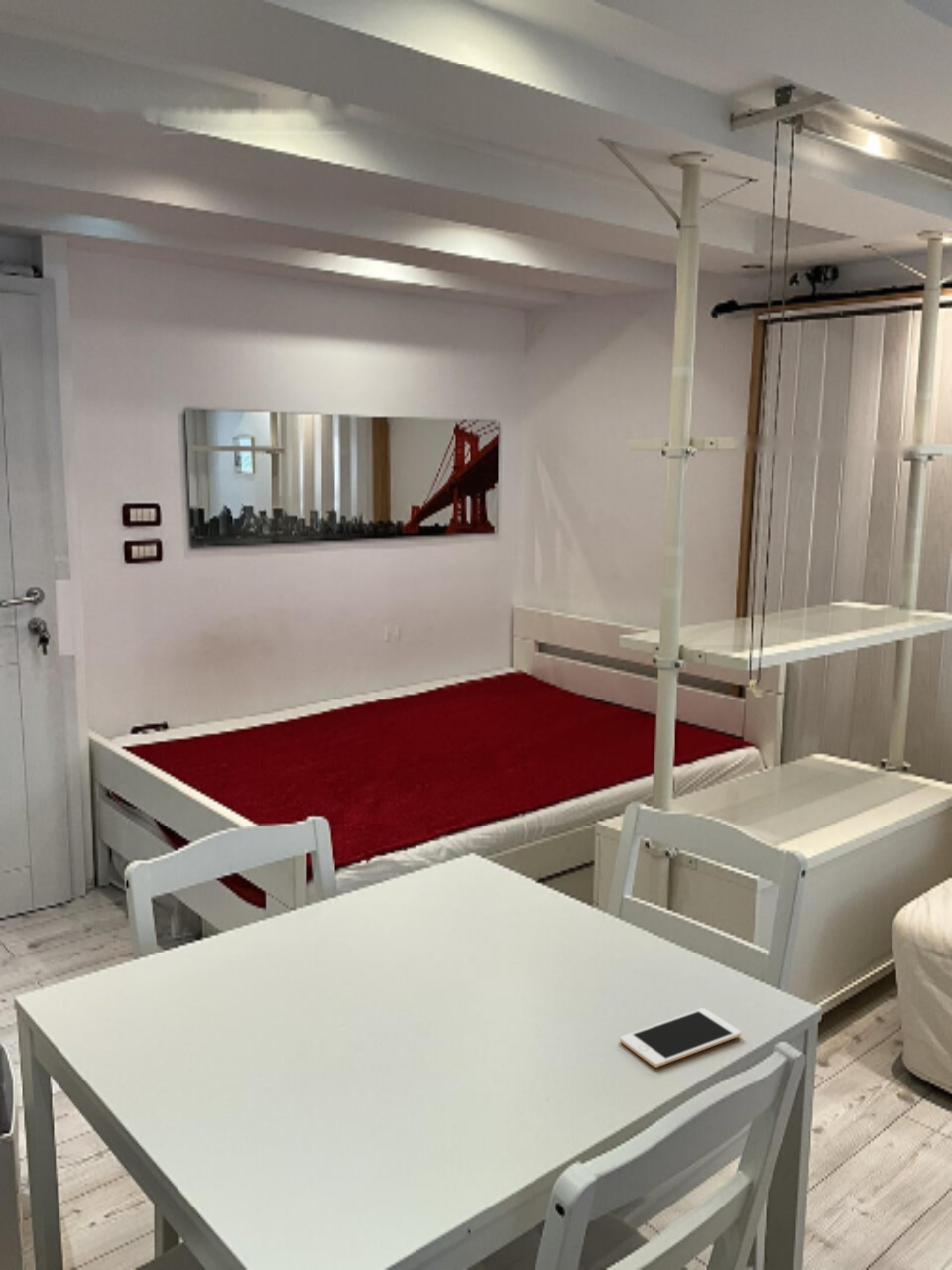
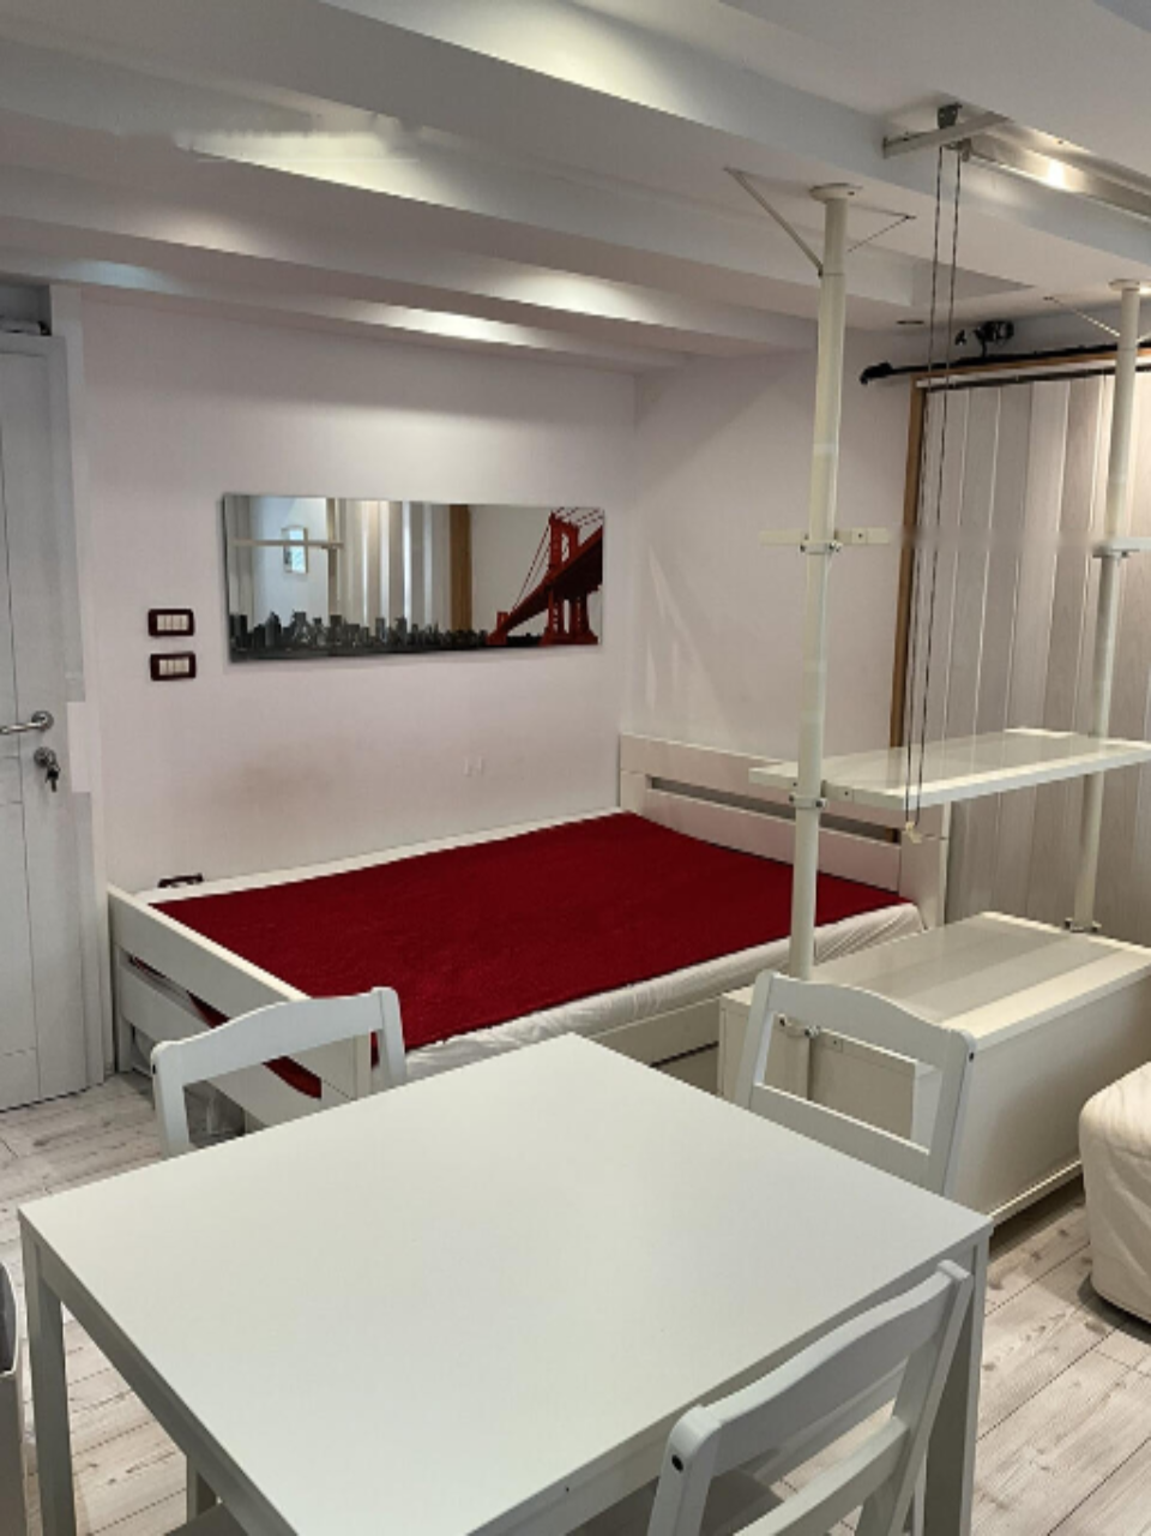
- cell phone [619,1007,742,1069]
